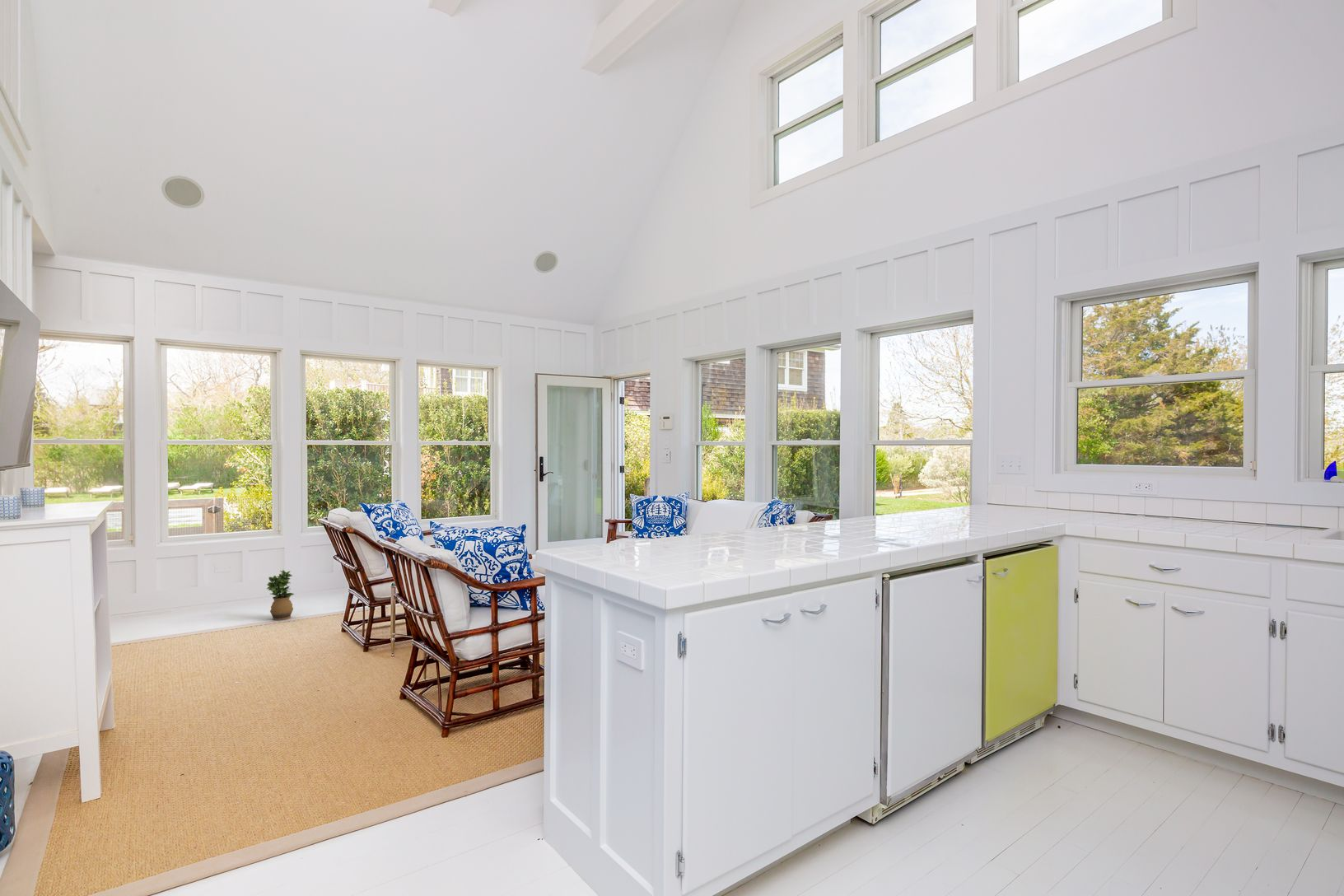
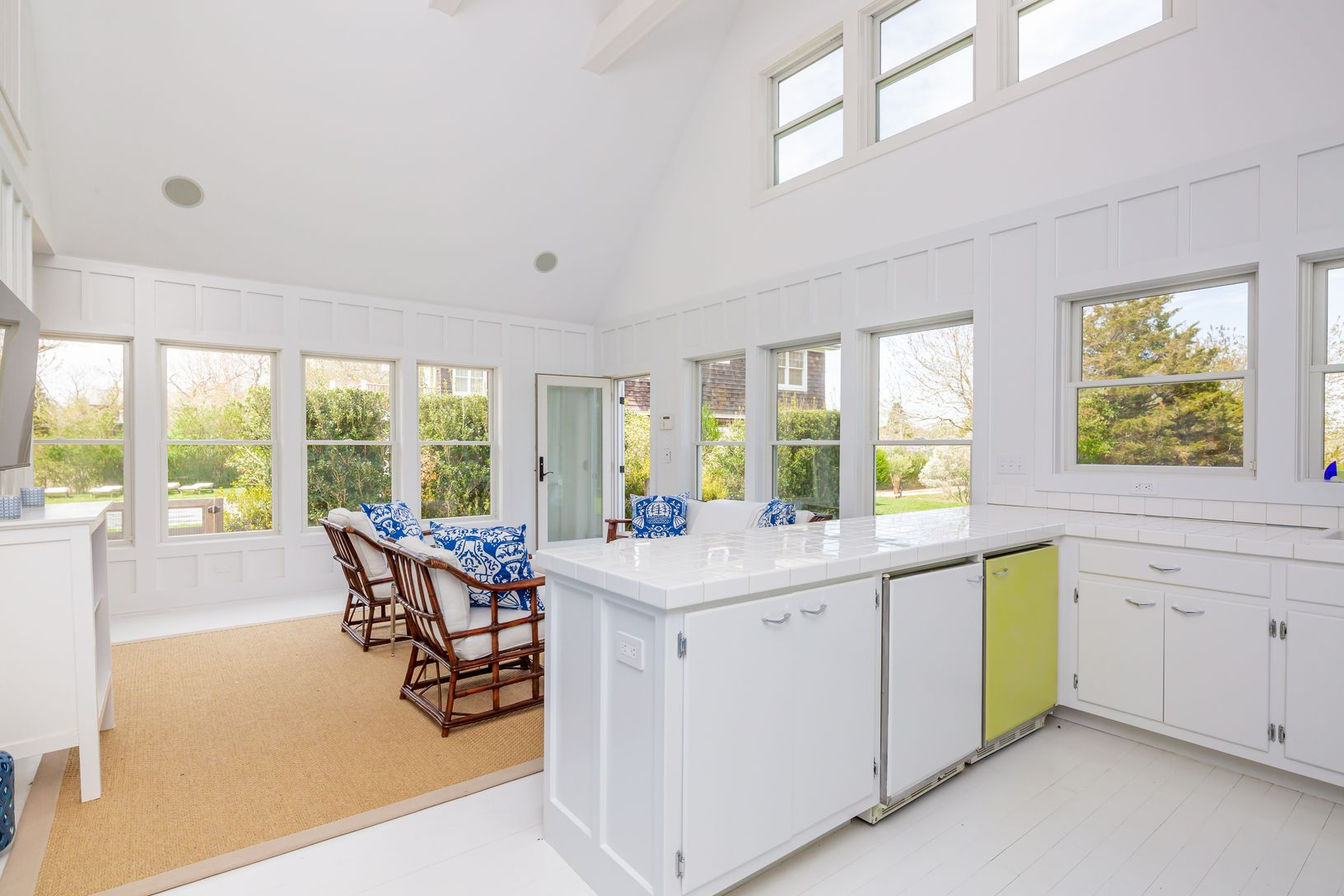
- potted plant [266,569,295,621]
